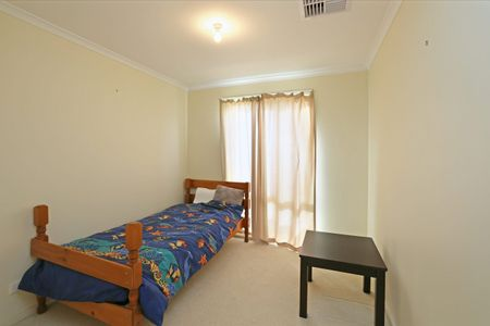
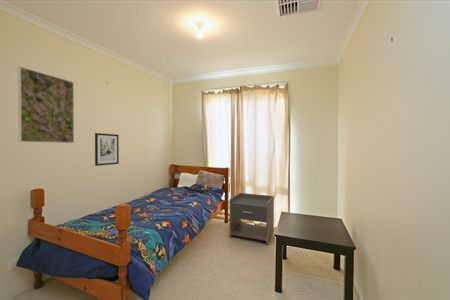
+ nightstand [228,192,275,245]
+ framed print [17,66,75,144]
+ wall art [94,132,120,167]
